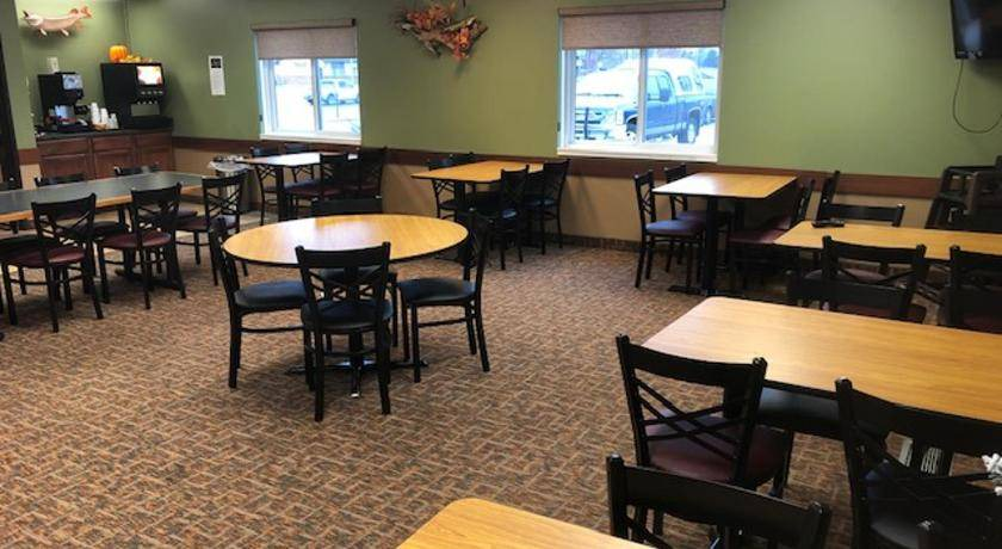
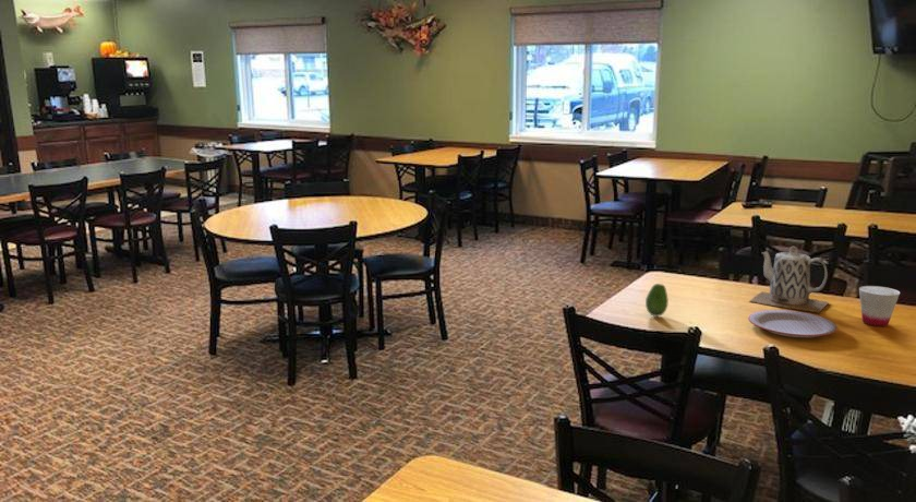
+ fruit [644,283,670,318]
+ teapot [749,246,830,313]
+ cup [858,285,901,327]
+ plate [747,309,839,338]
